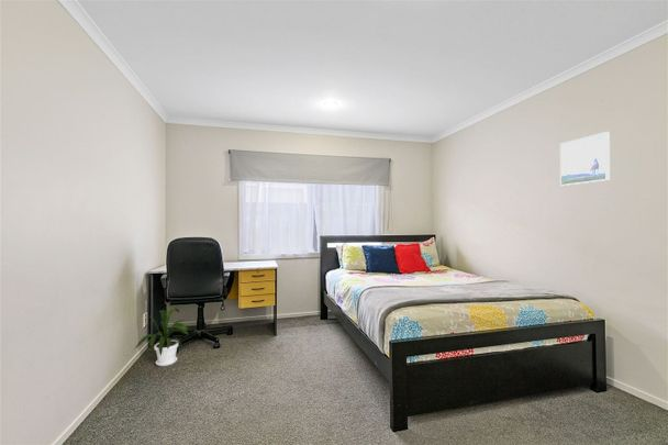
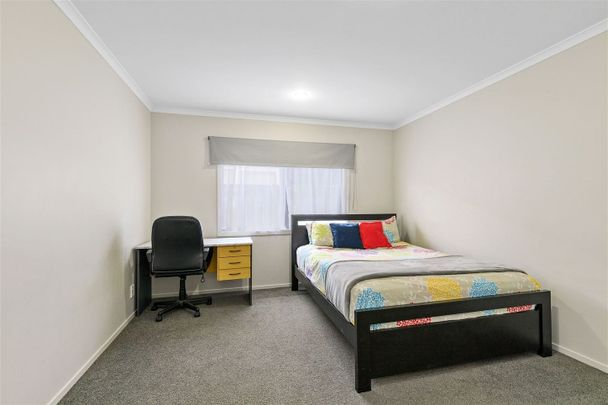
- house plant [133,308,190,367]
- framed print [559,131,611,187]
